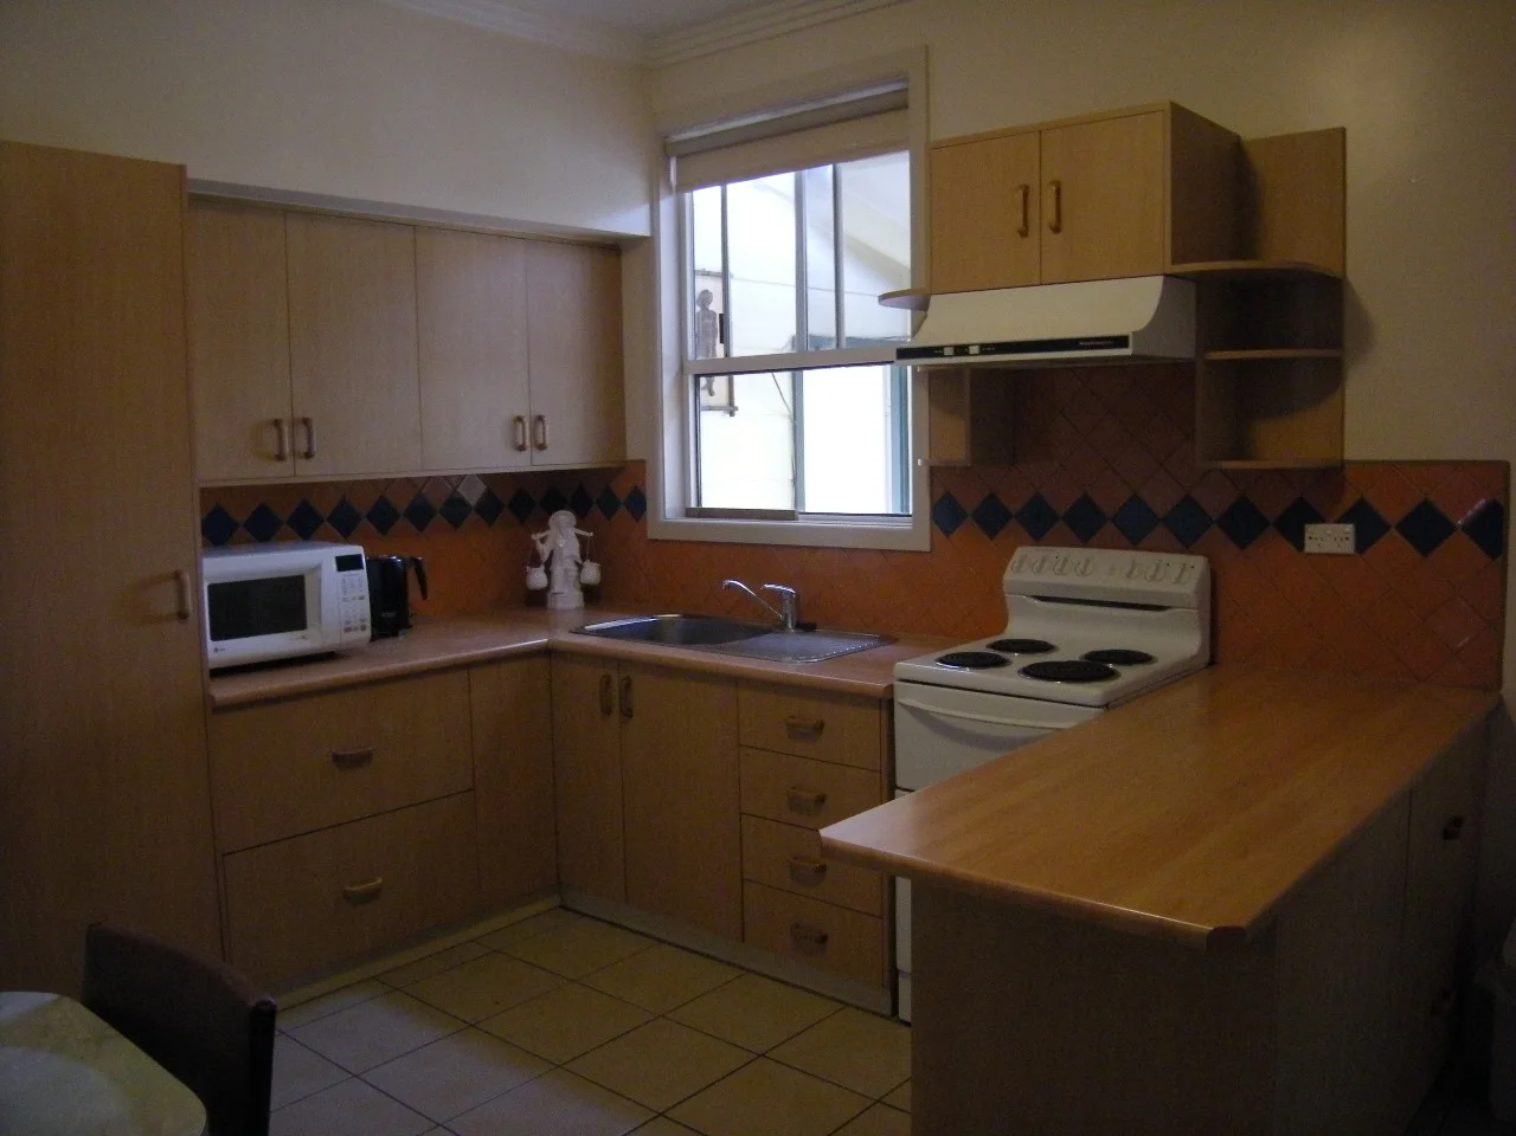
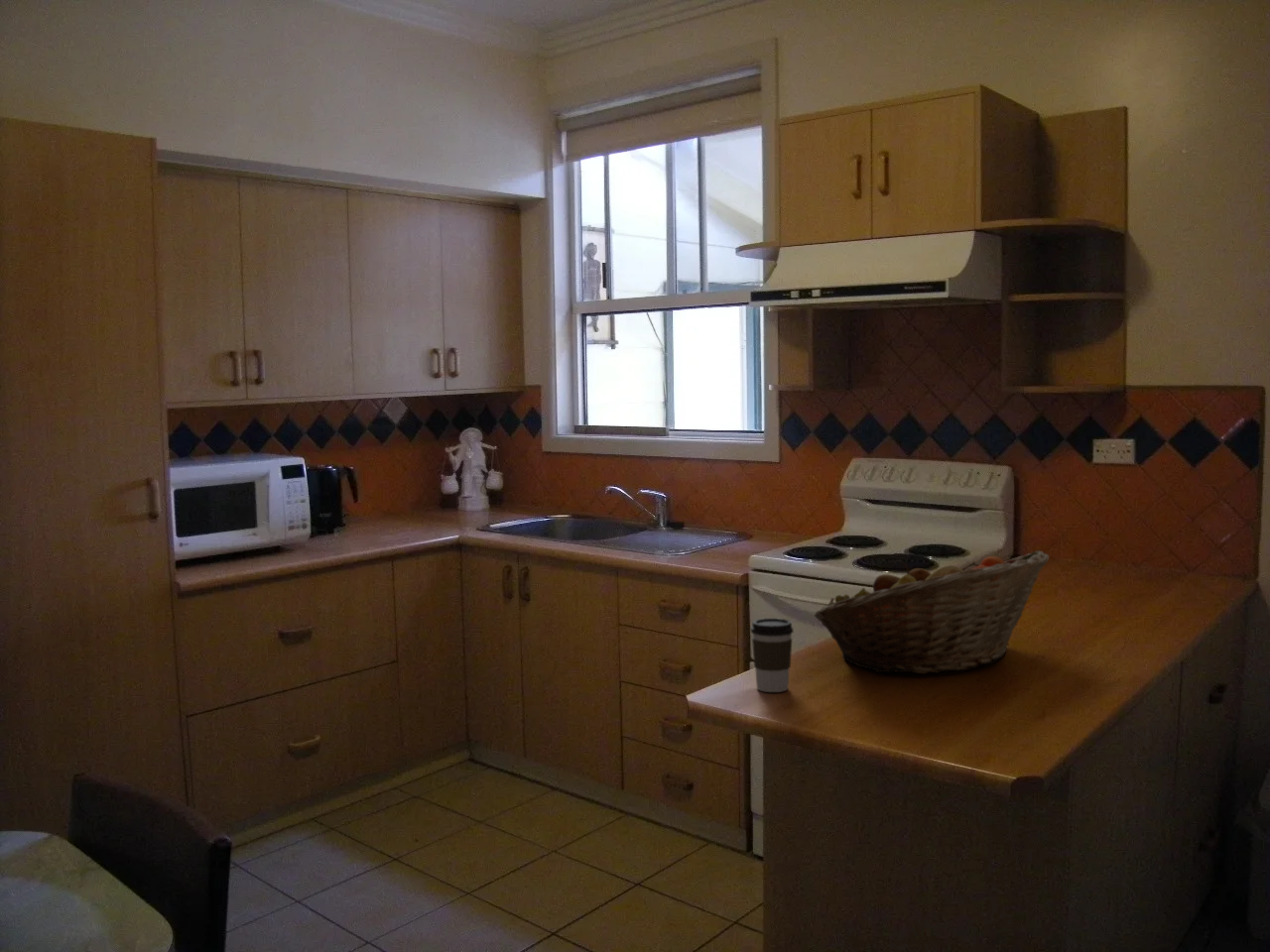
+ coffee cup [750,617,795,693]
+ fruit basket [814,549,1050,674]
